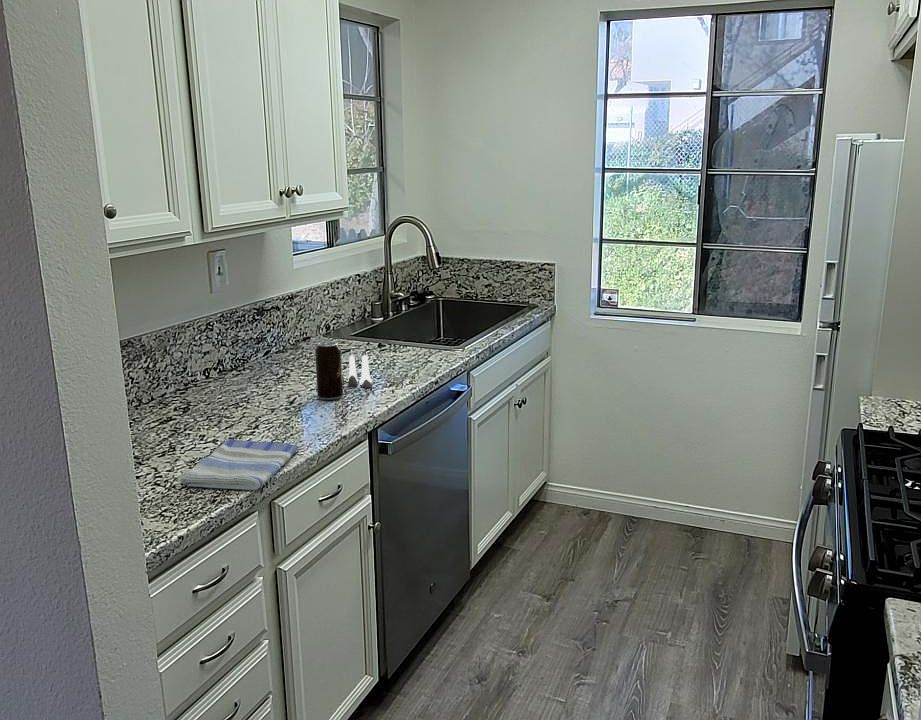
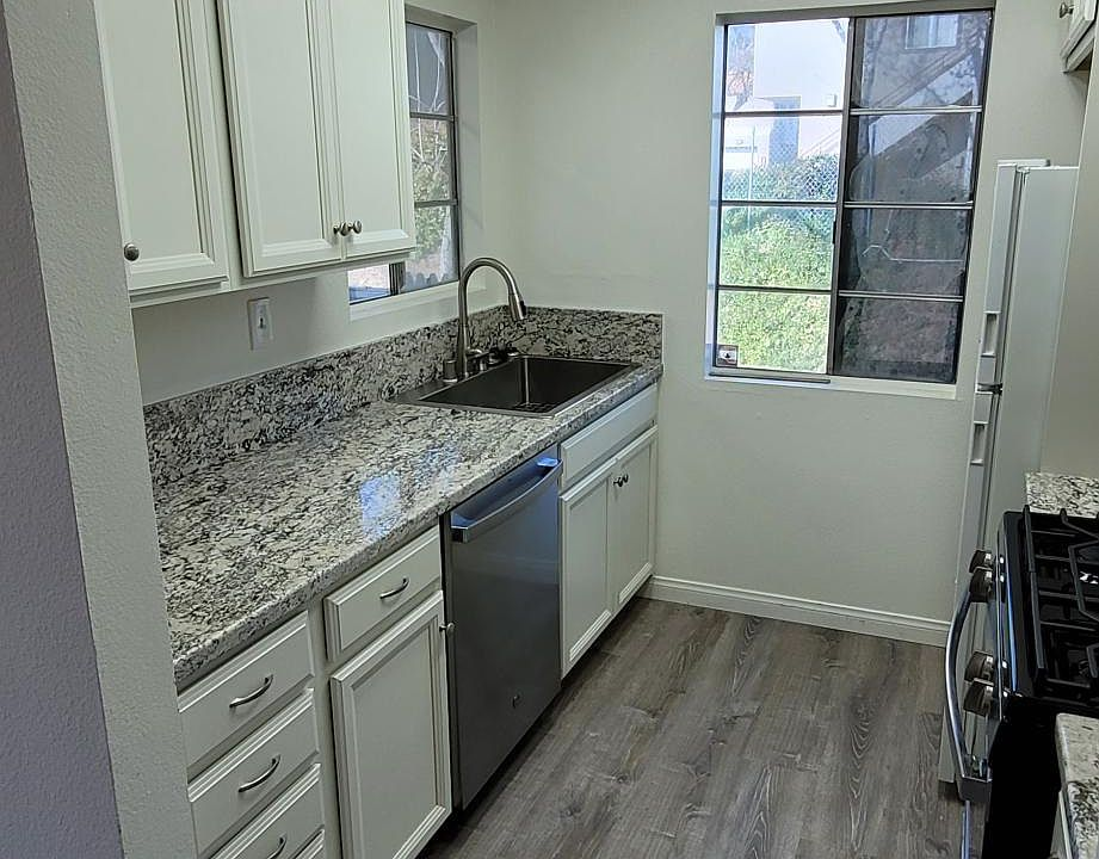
- beverage can [314,341,344,401]
- dish towel [178,438,299,491]
- salt and pepper shaker set [342,354,373,389]
